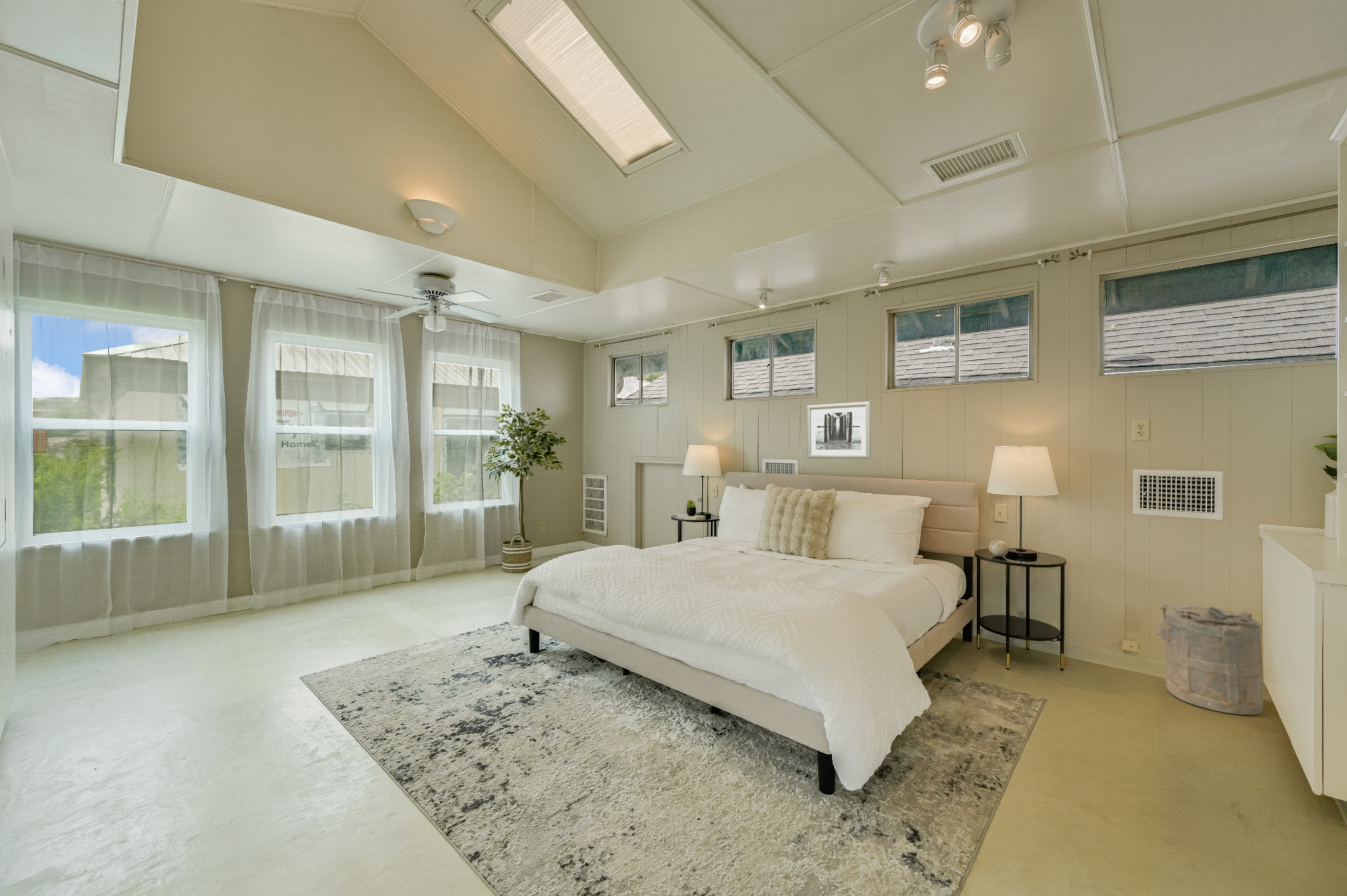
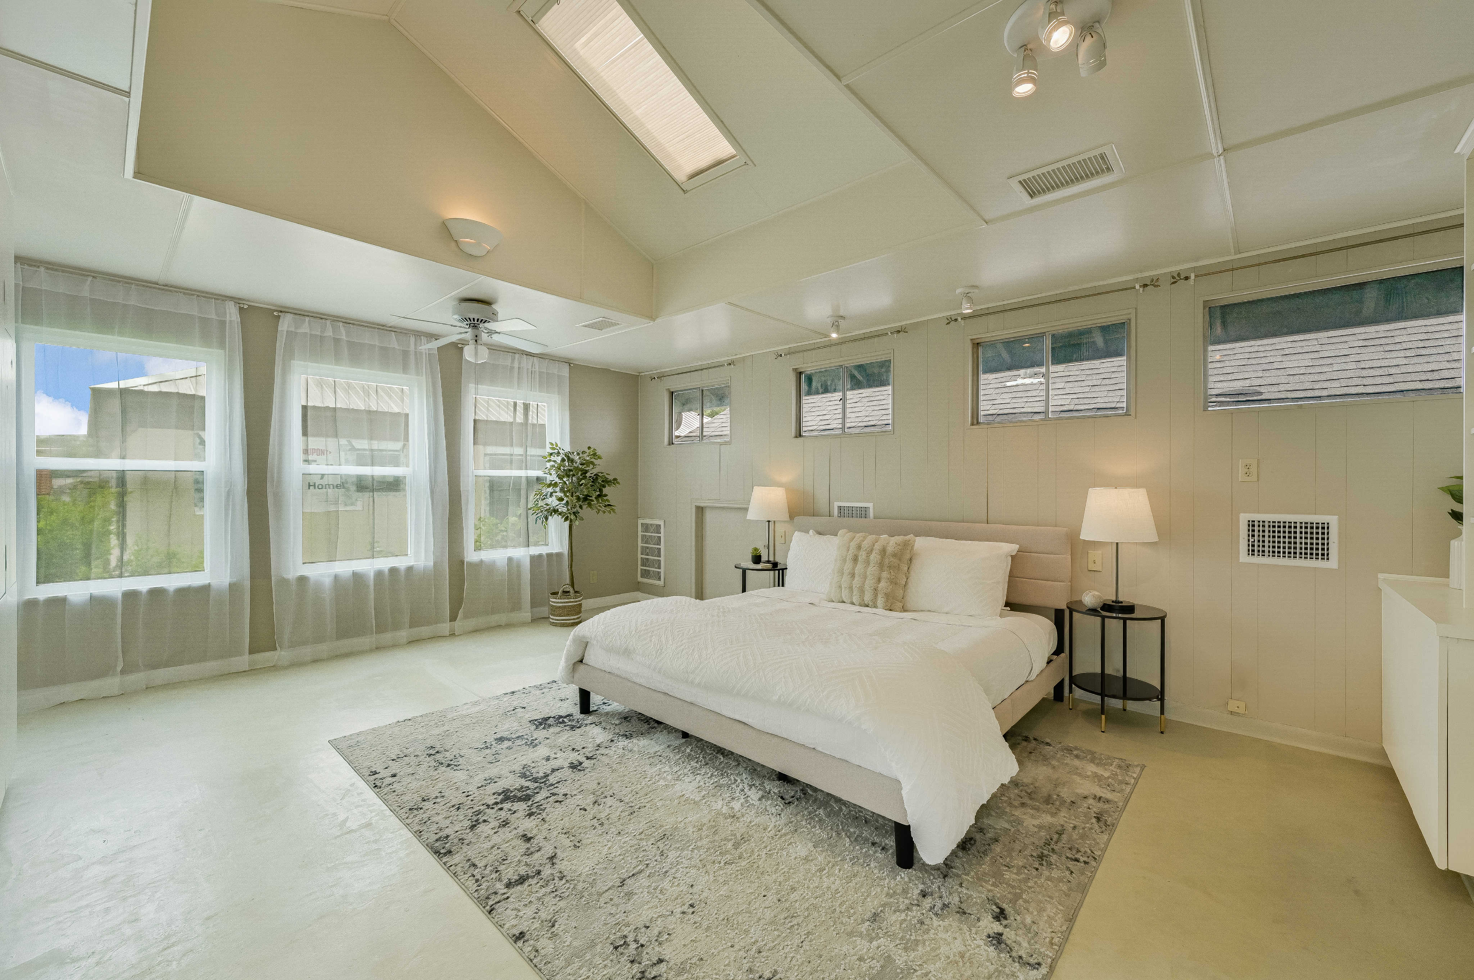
- laundry hamper [1156,604,1264,715]
- wall art [806,401,871,459]
